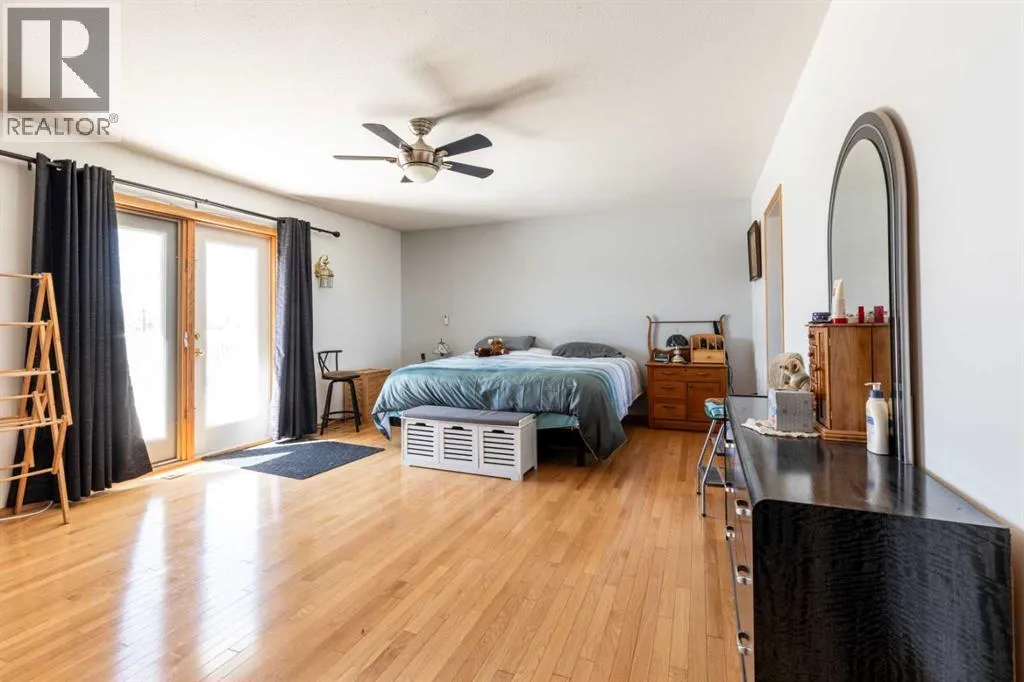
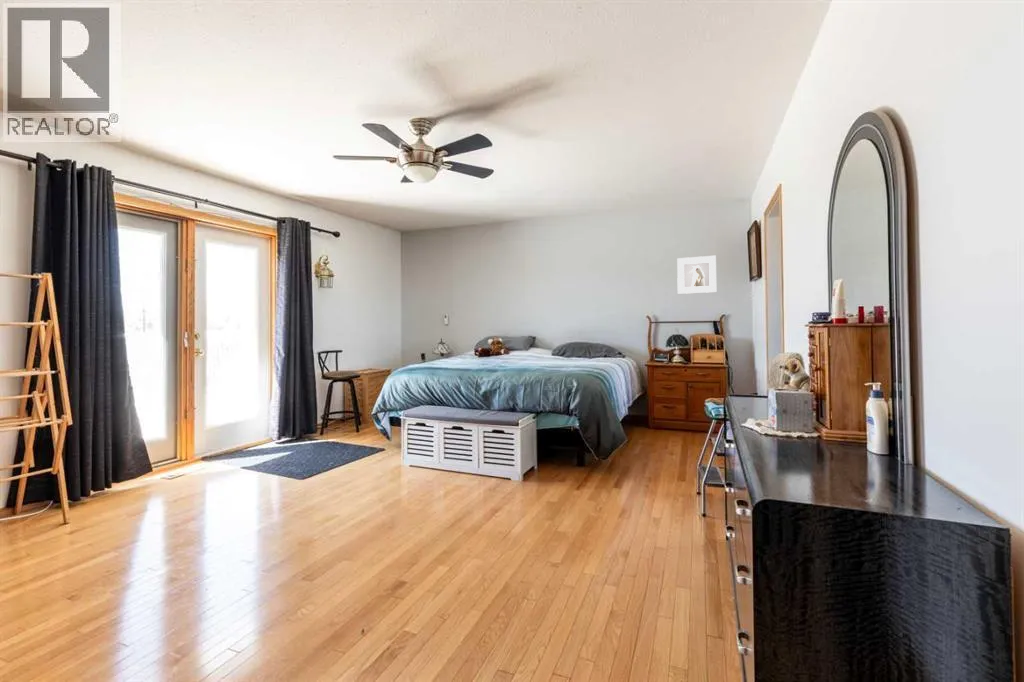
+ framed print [676,255,717,295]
